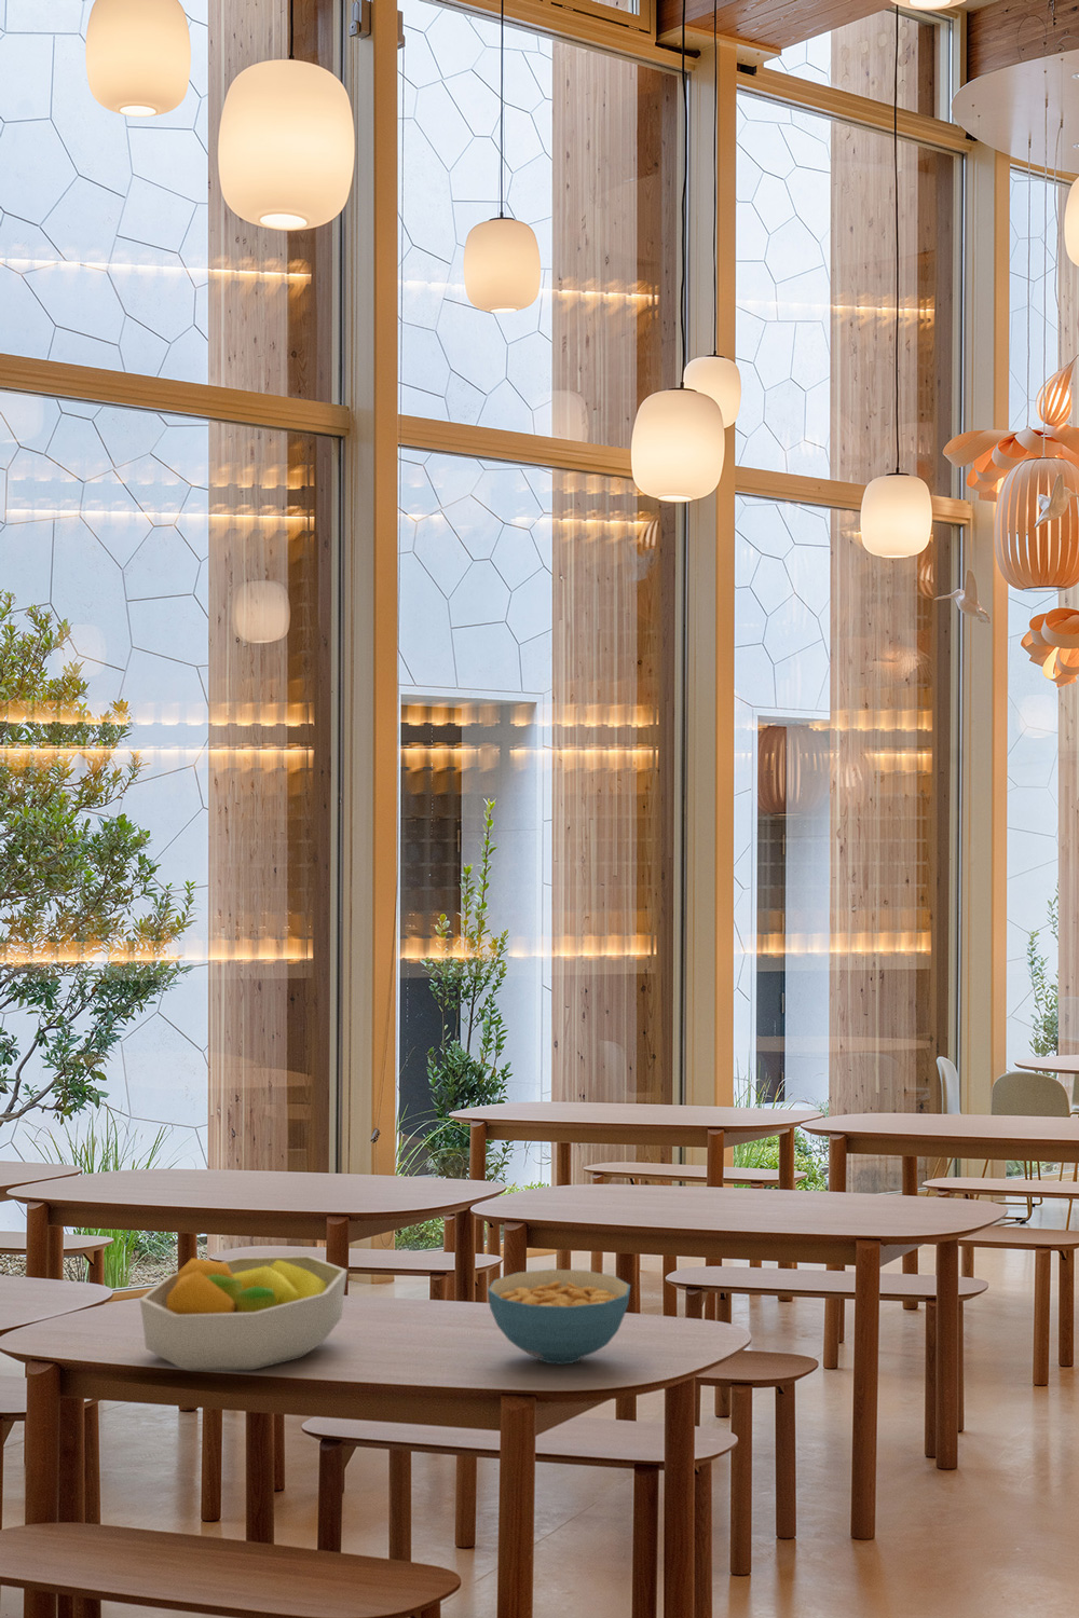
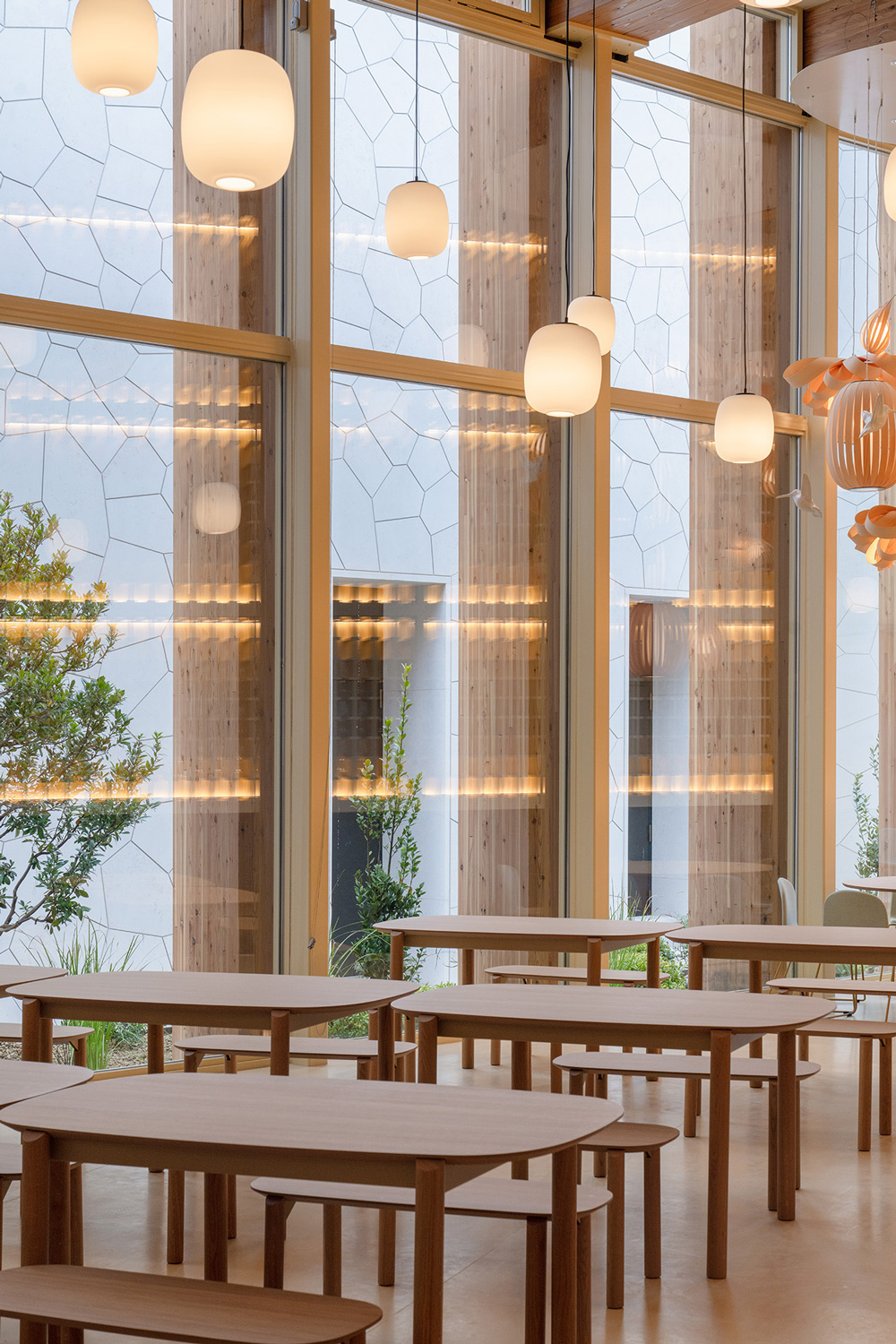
- cereal bowl [487,1269,631,1364]
- fruit bowl [138,1254,348,1372]
